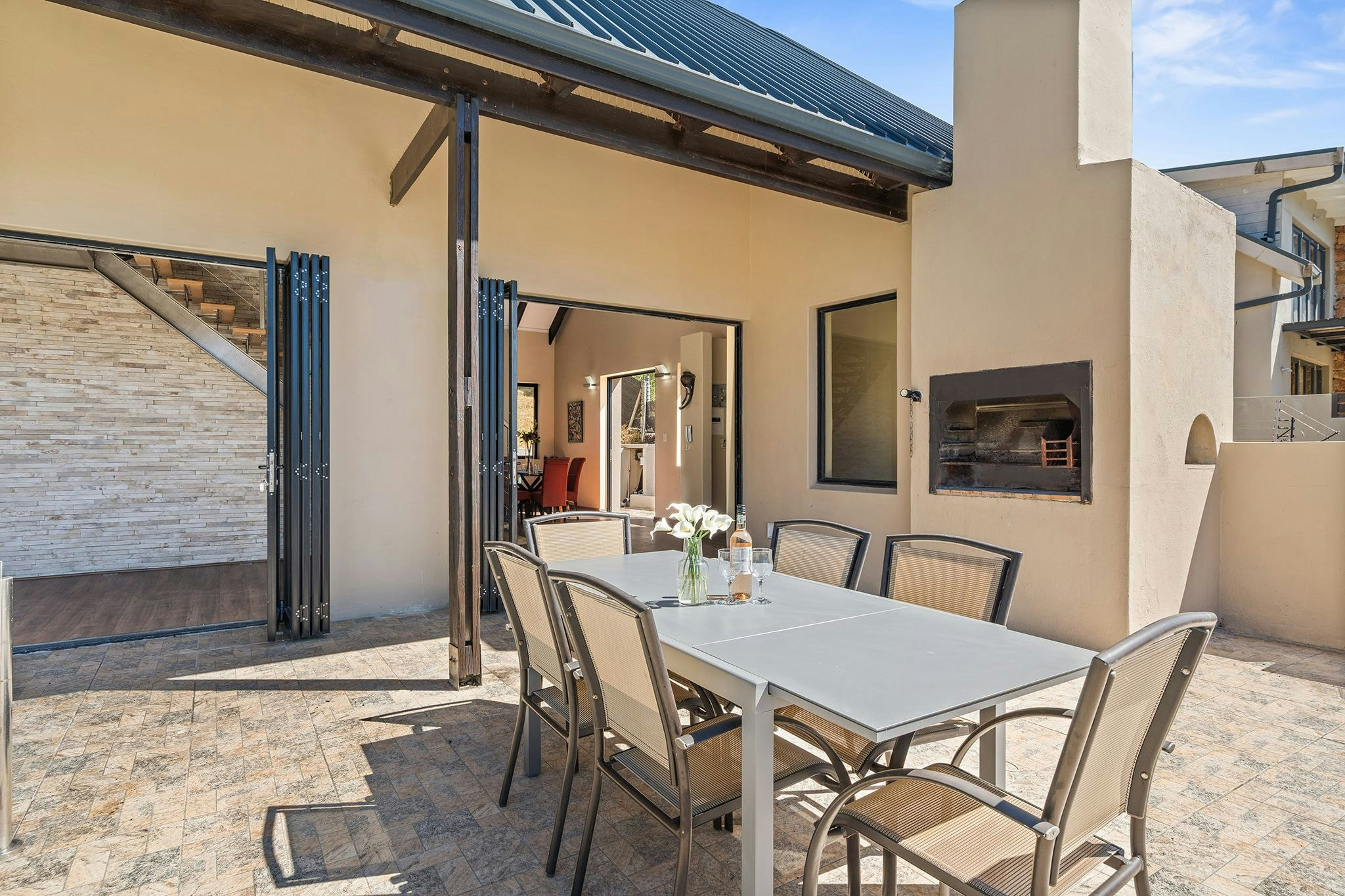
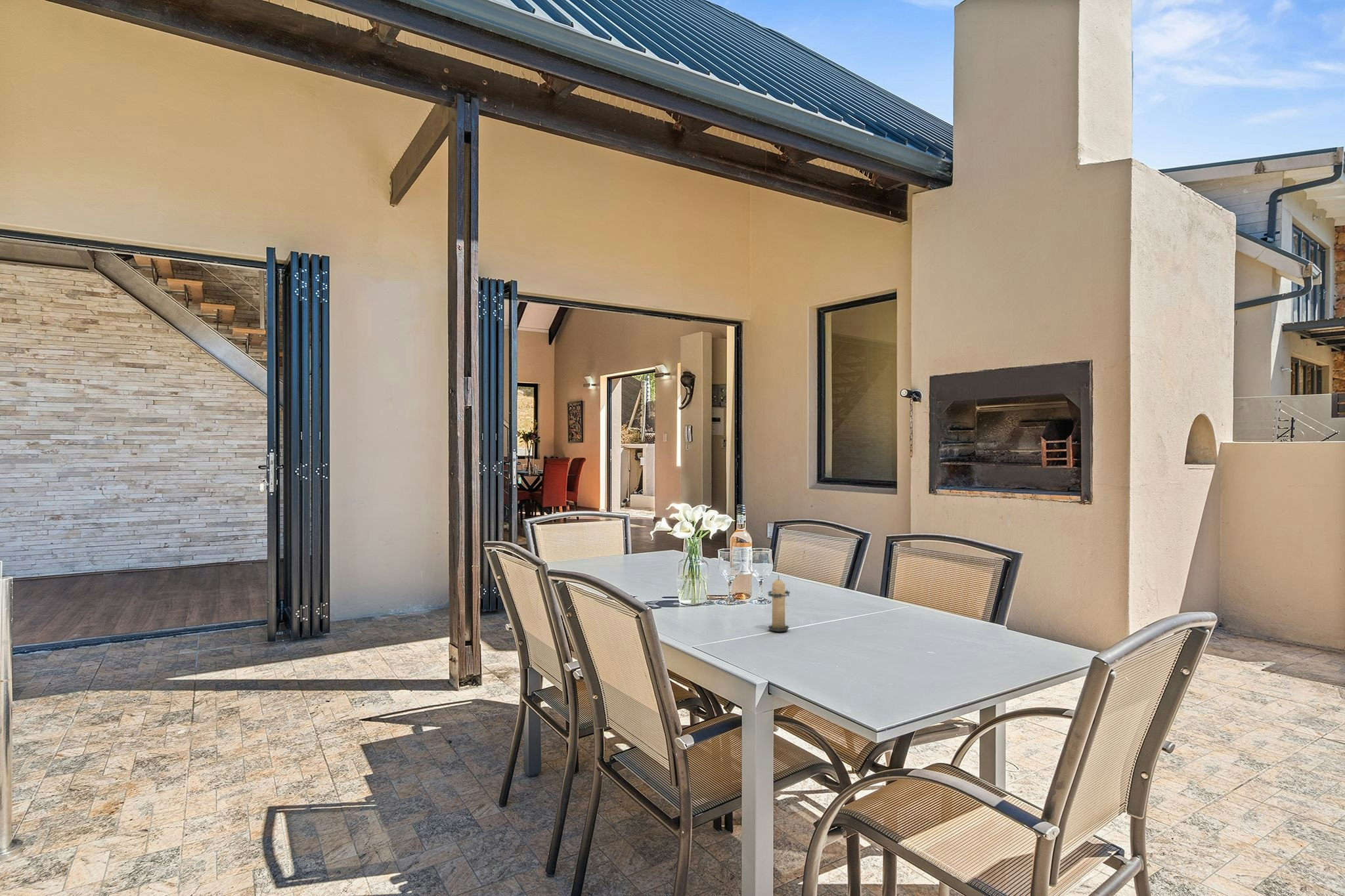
+ candle [767,575,791,632]
